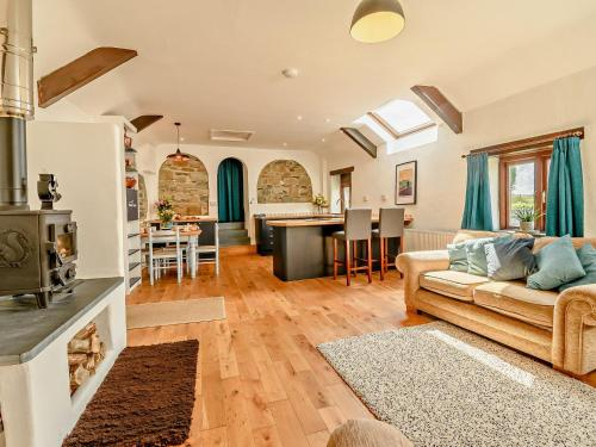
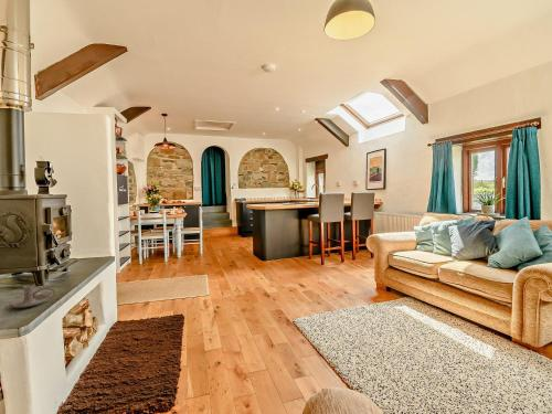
+ candle holder [8,284,56,309]
